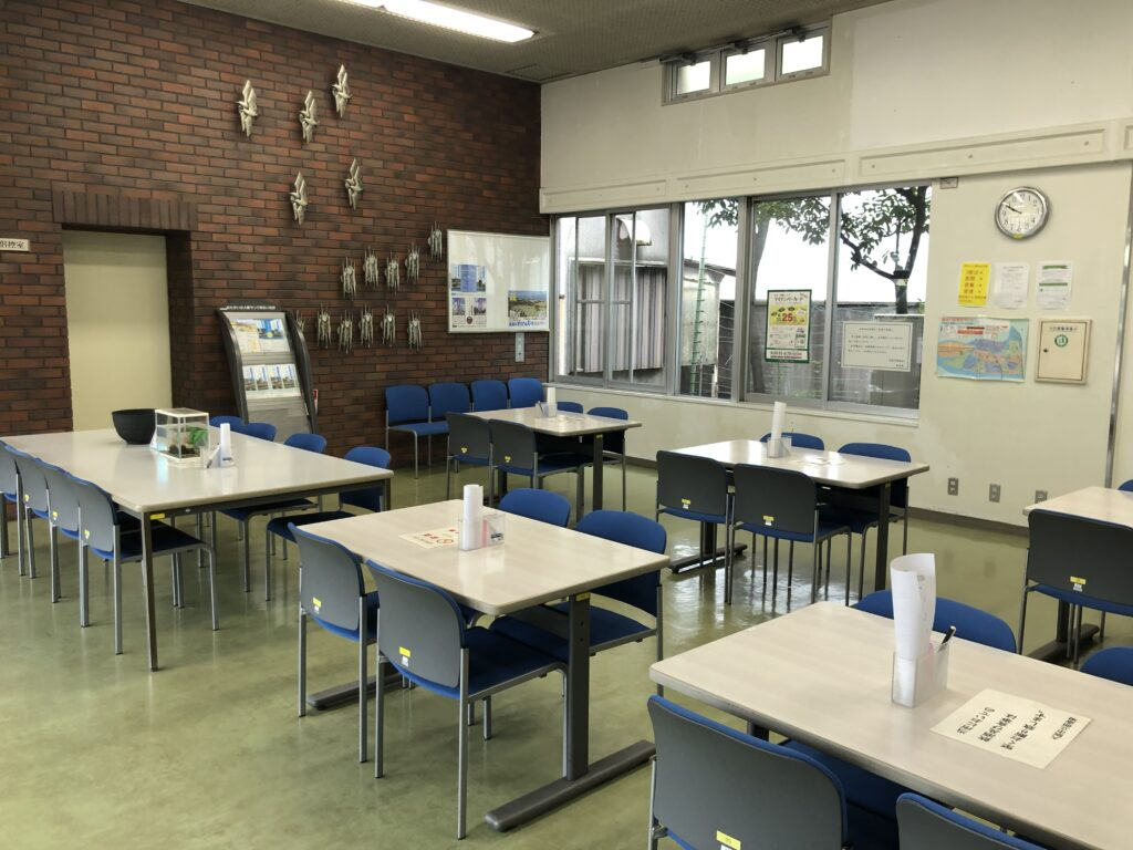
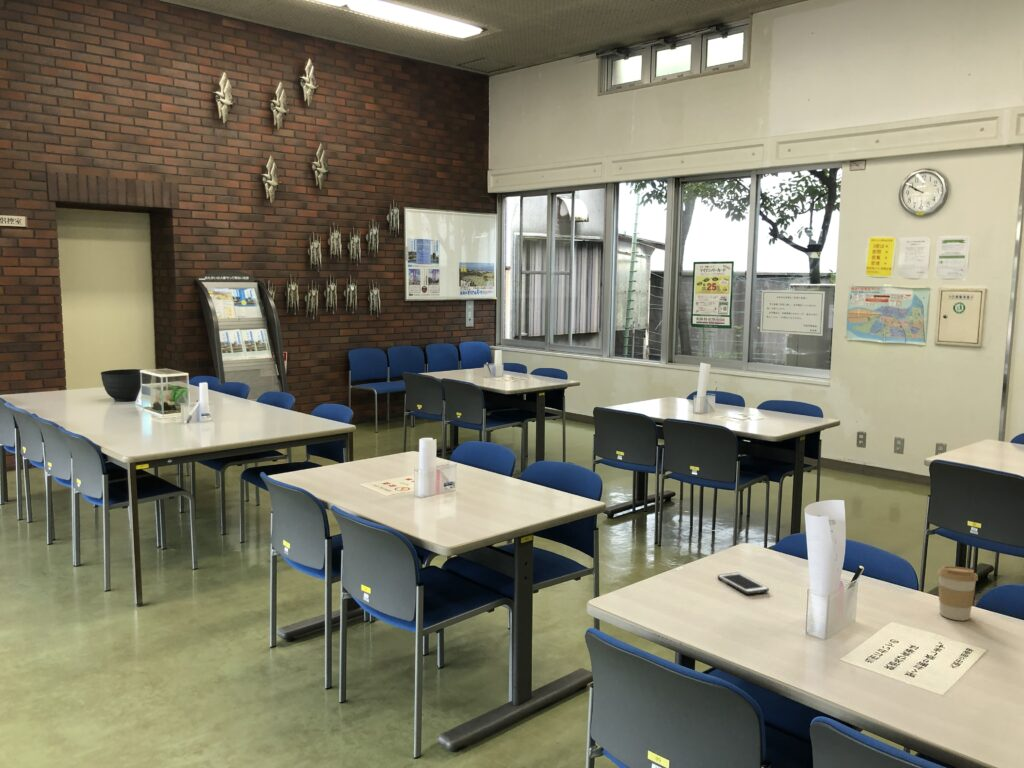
+ cell phone [717,572,770,595]
+ coffee cup [936,565,979,621]
